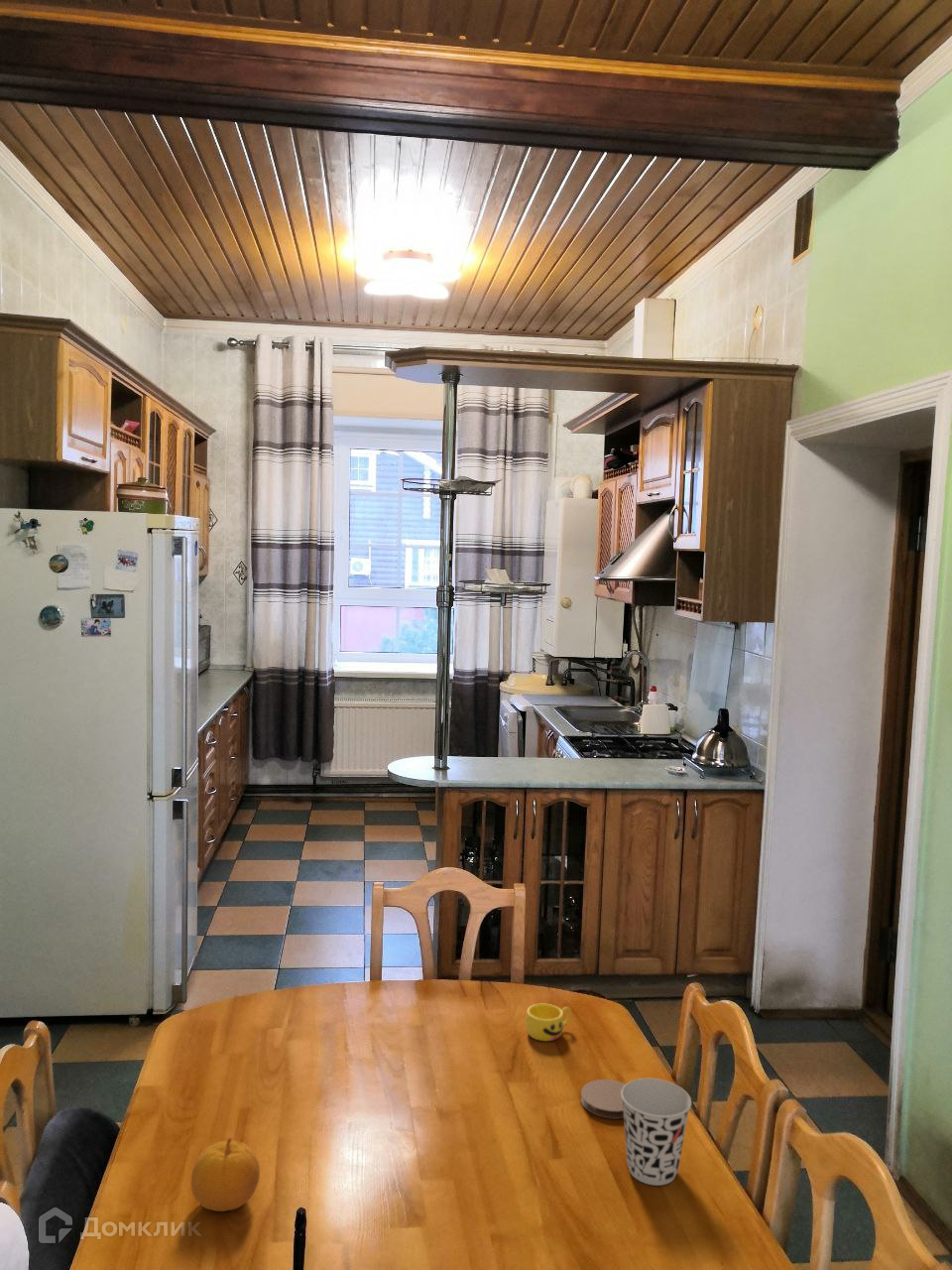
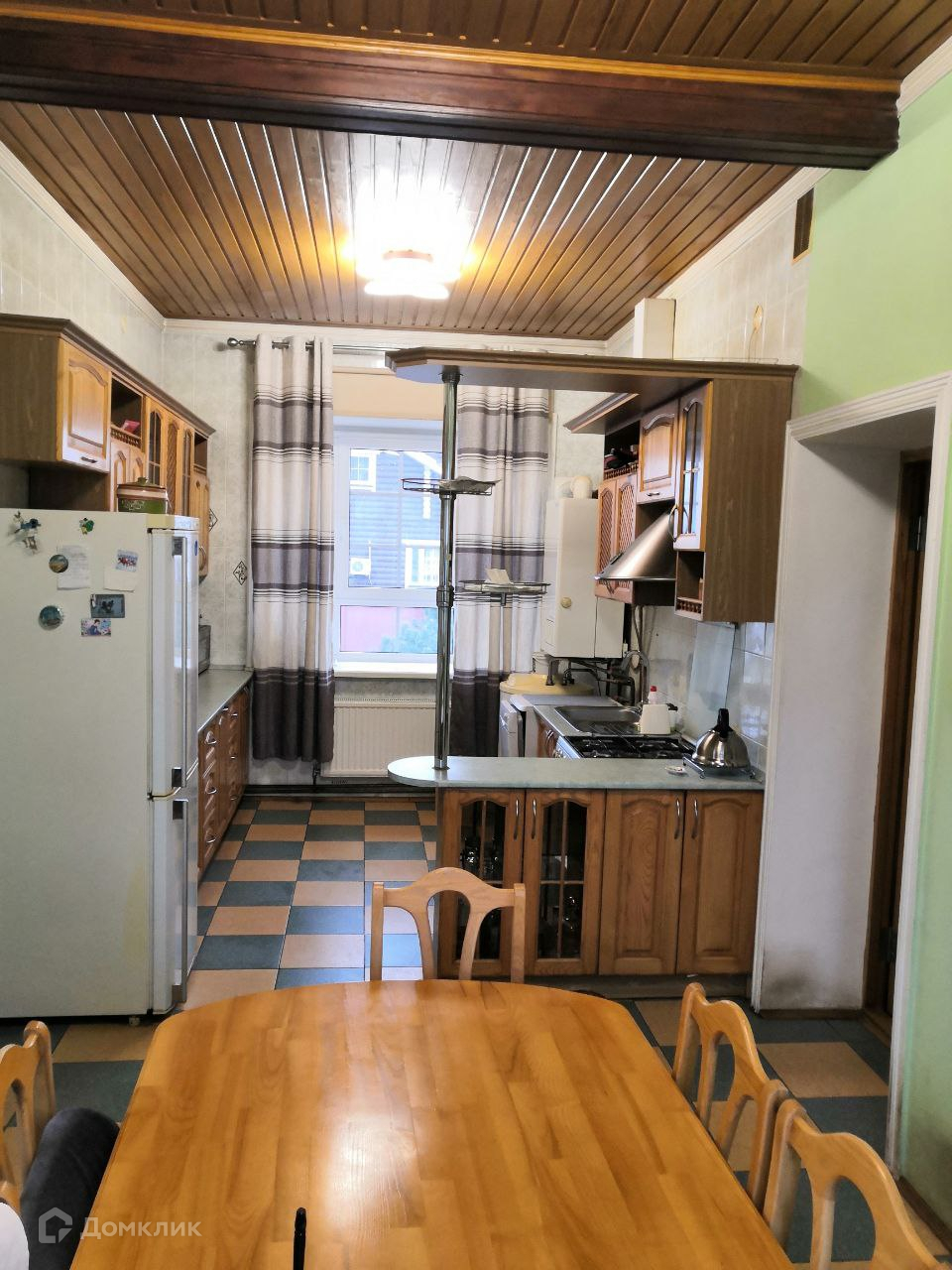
- cup [621,1078,692,1187]
- cup [525,1003,572,1042]
- coaster [580,1079,627,1120]
- fruit [190,1137,261,1212]
